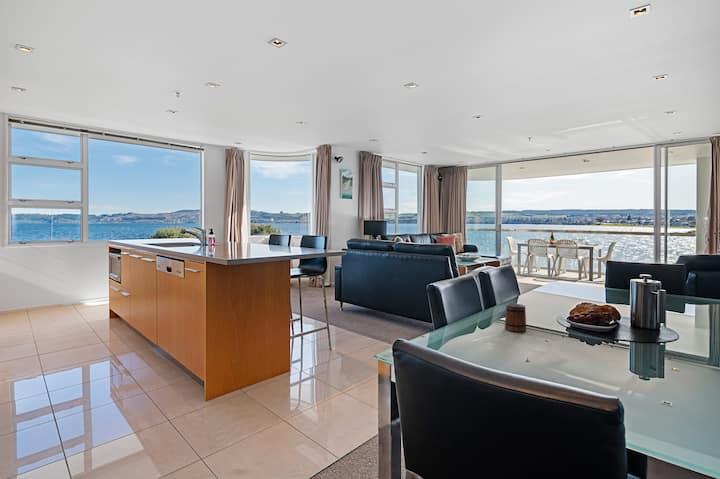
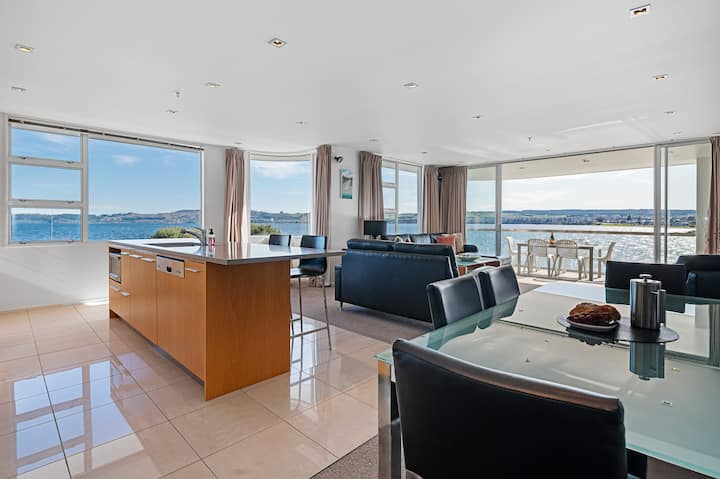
- mug [504,300,527,333]
